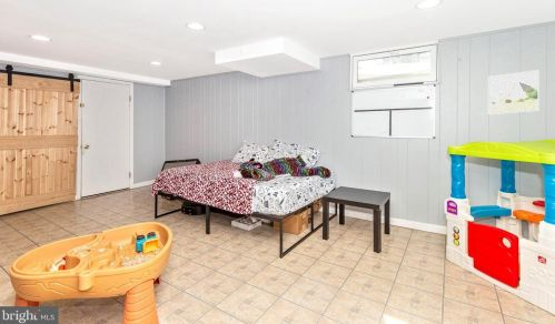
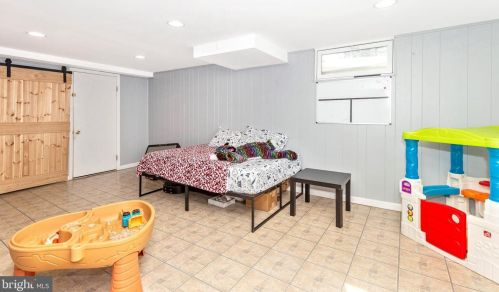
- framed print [487,69,541,115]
